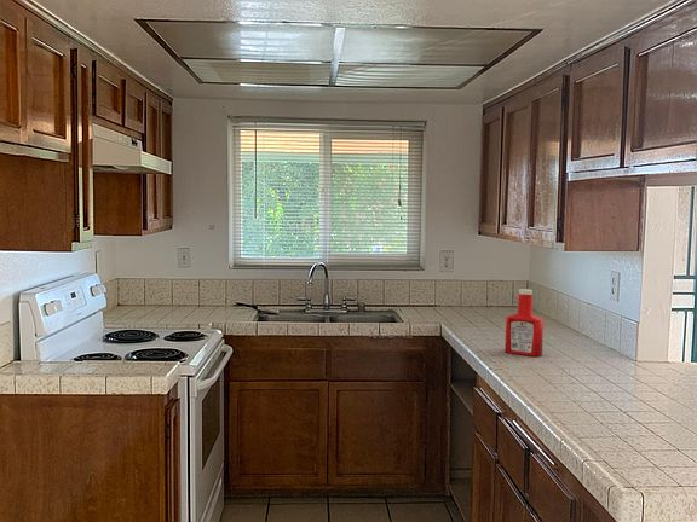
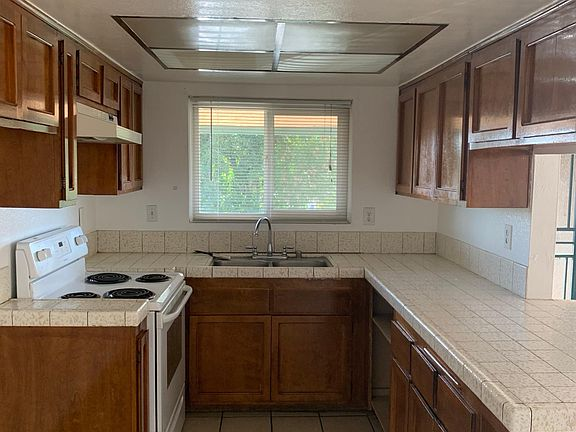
- soap bottle [503,288,545,358]
